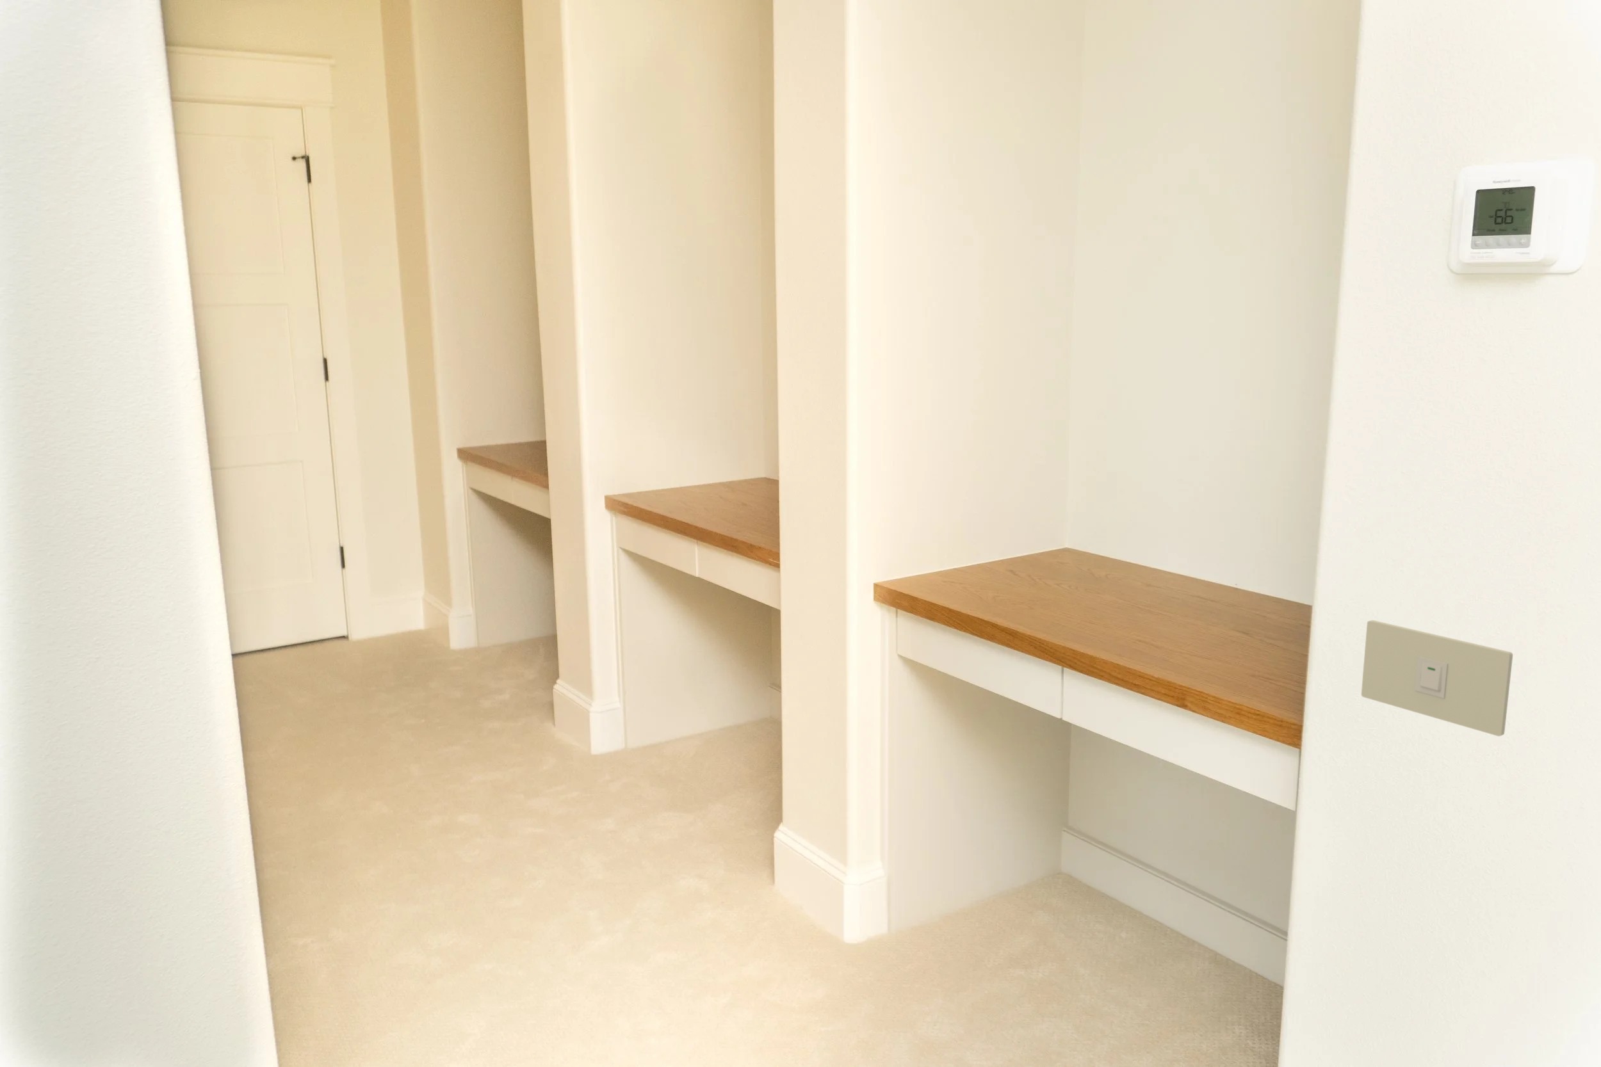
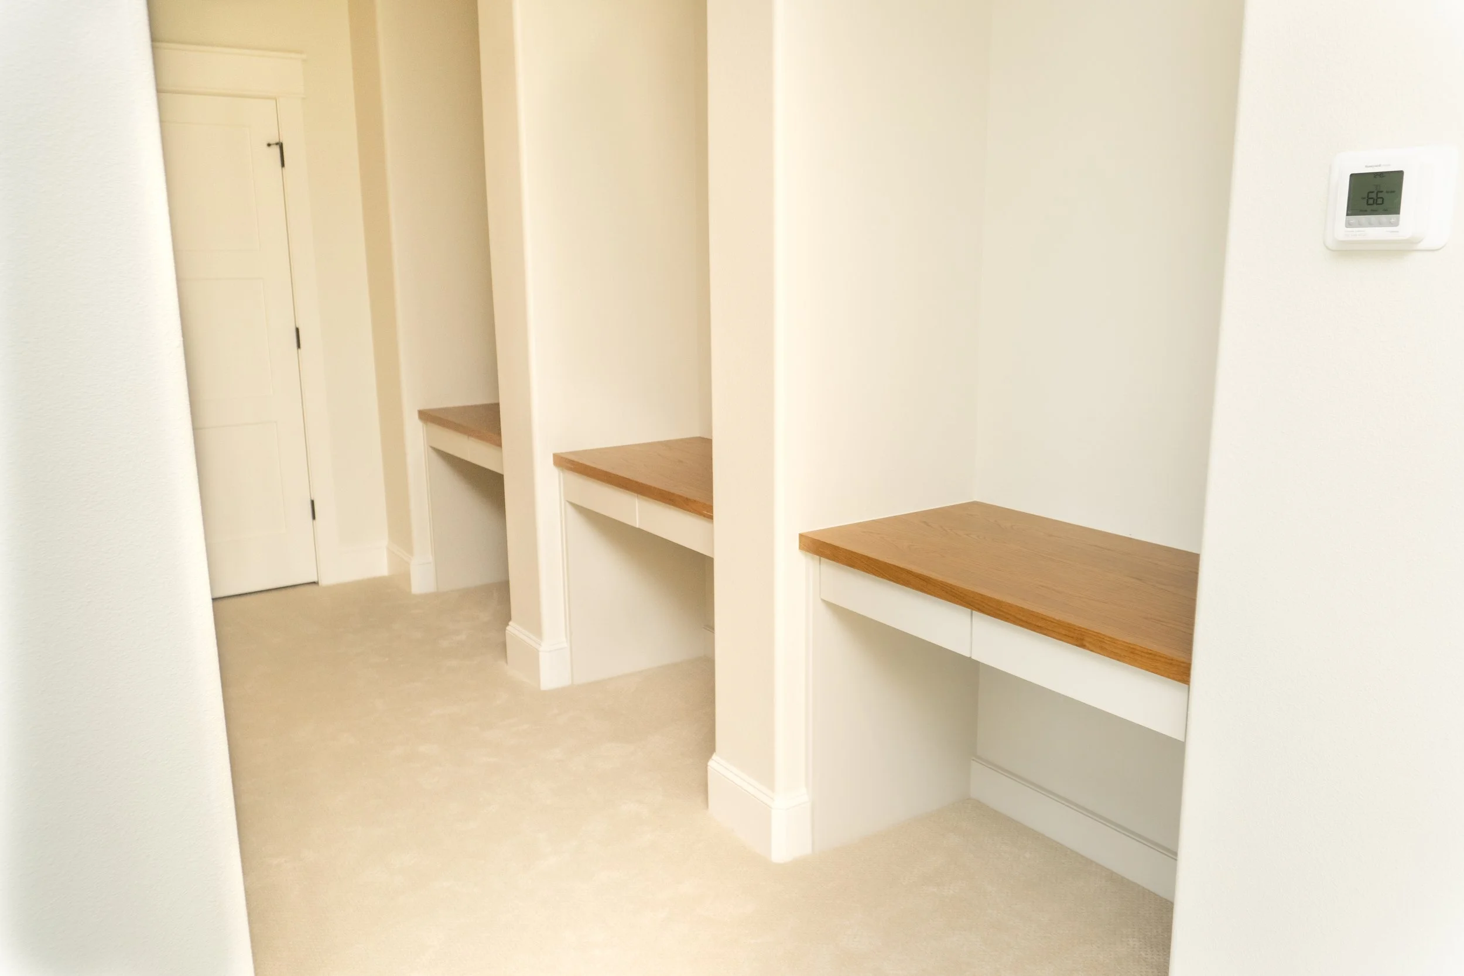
- light switch [1360,619,1513,737]
